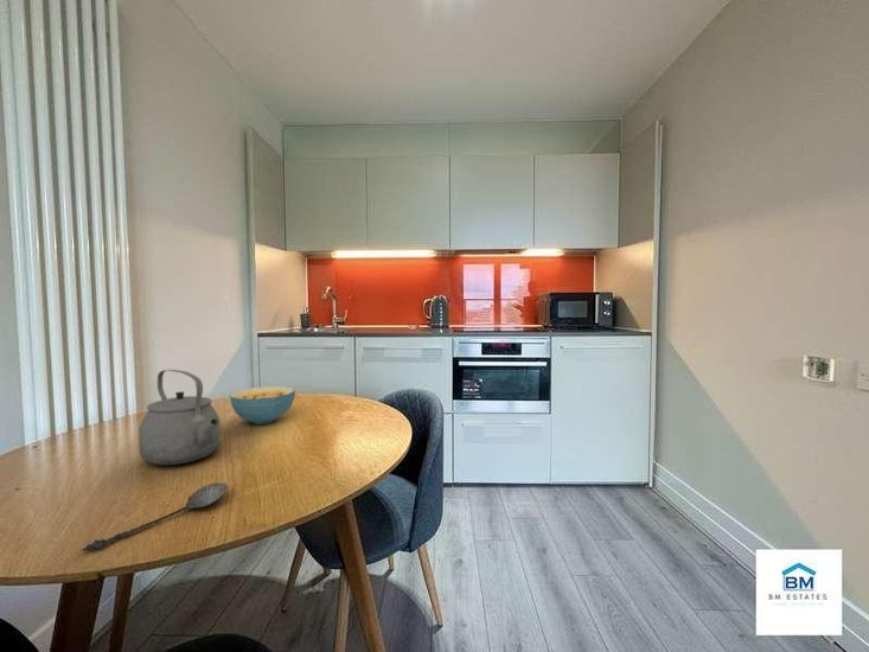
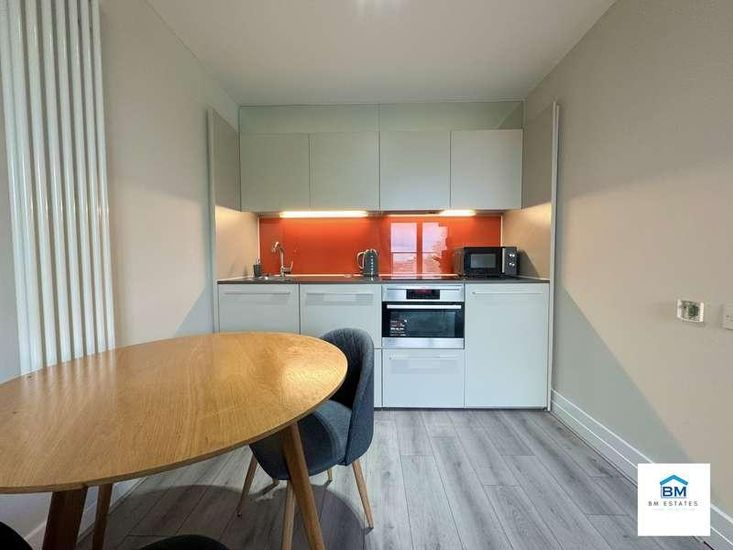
- tea kettle [138,369,222,466]
- cereal bowl [229,385,296,426]
- spoon [81,481,229,552]
